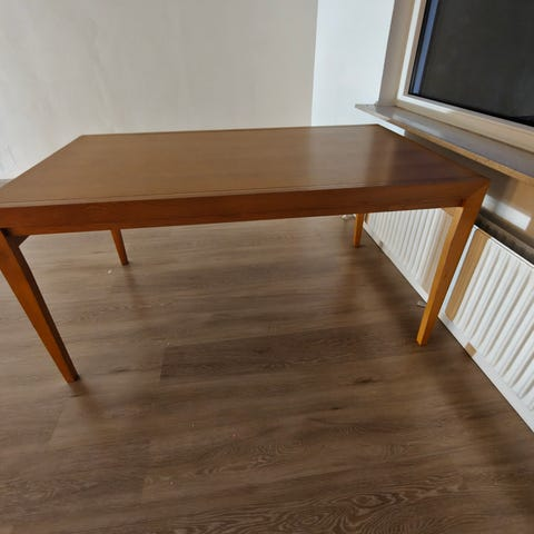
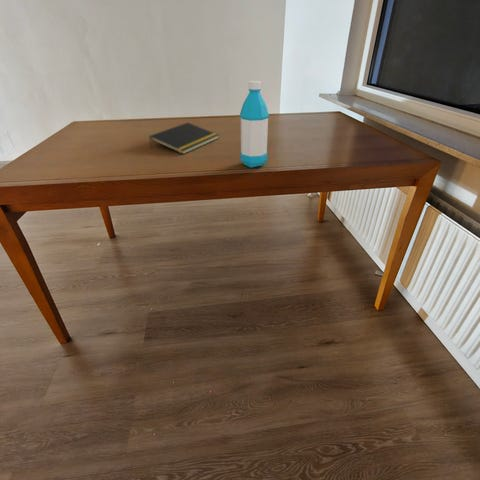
+ water bottle [239,80,270,169]
+ notepad [148,122,220,155]
